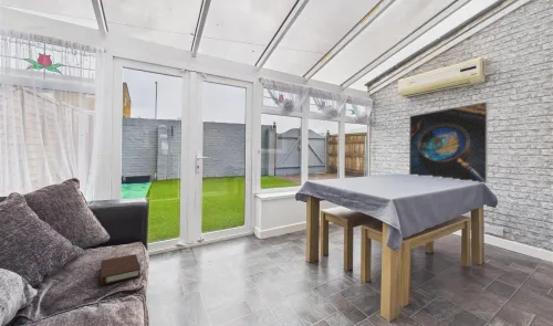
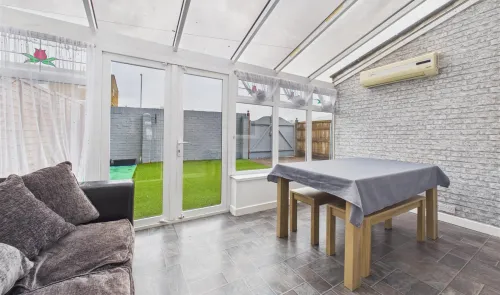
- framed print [408,101,489,185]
- book [98,253,142,286]
